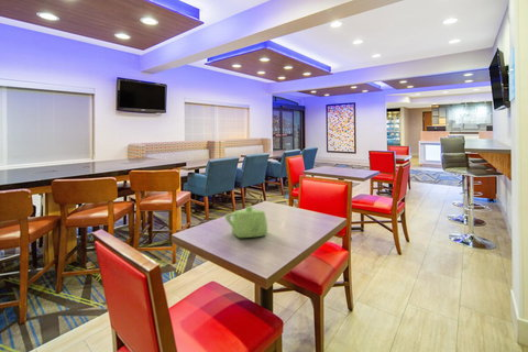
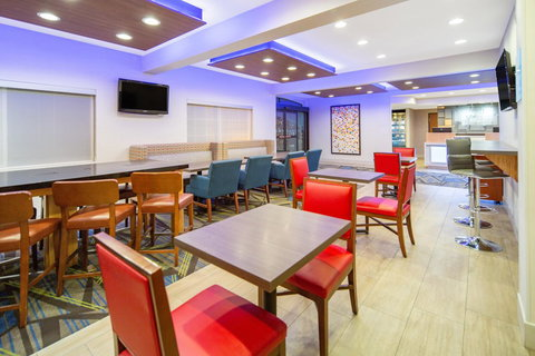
- teapot [224,206,268,239]
